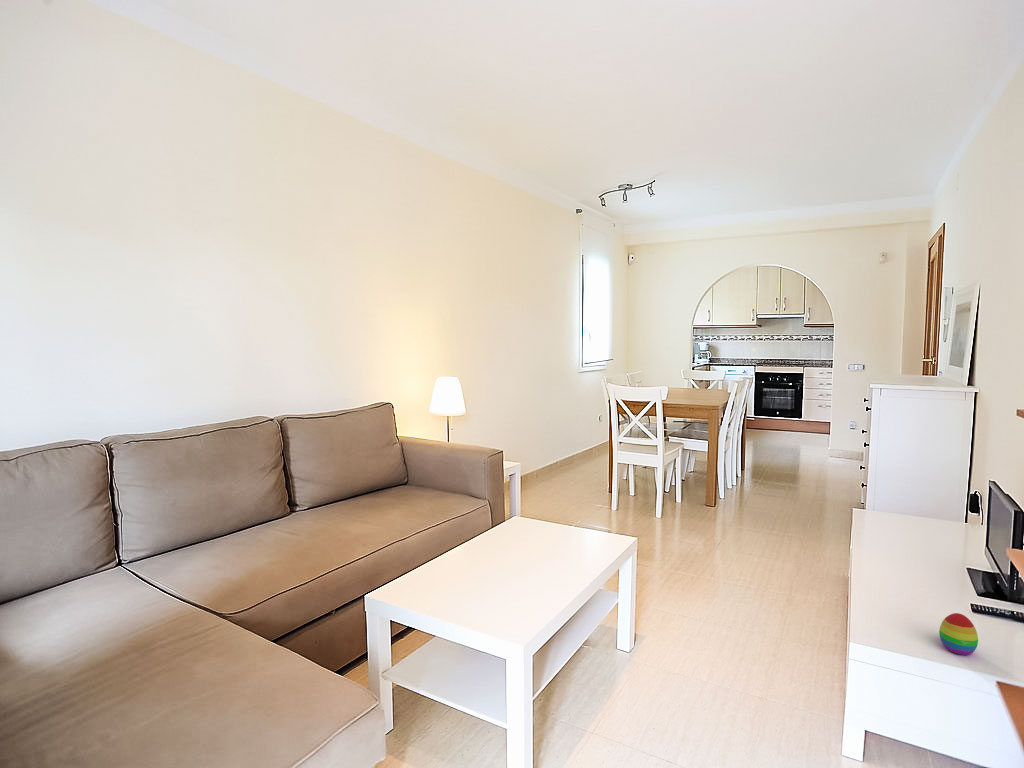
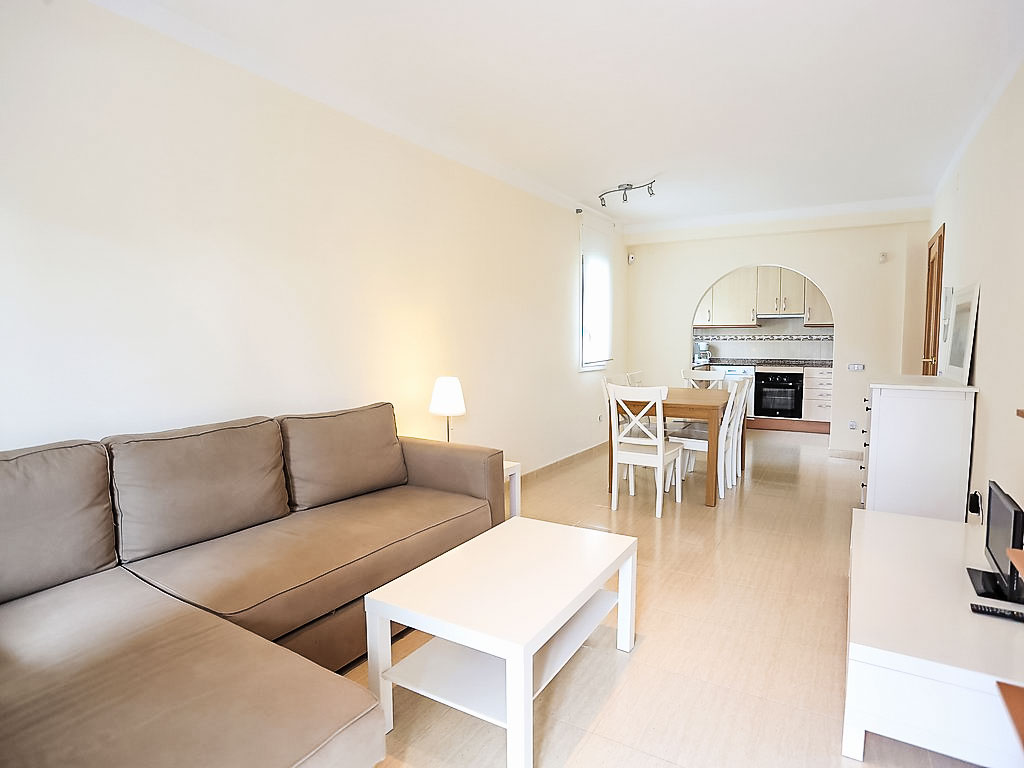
- decorative egg [938,612,979,656]
